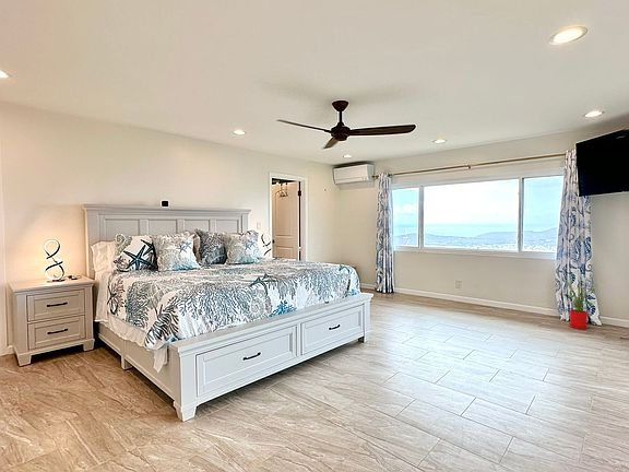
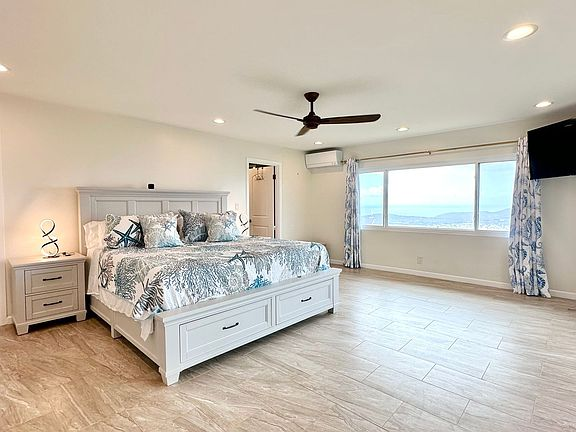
- house plant [554,274,604,330]
